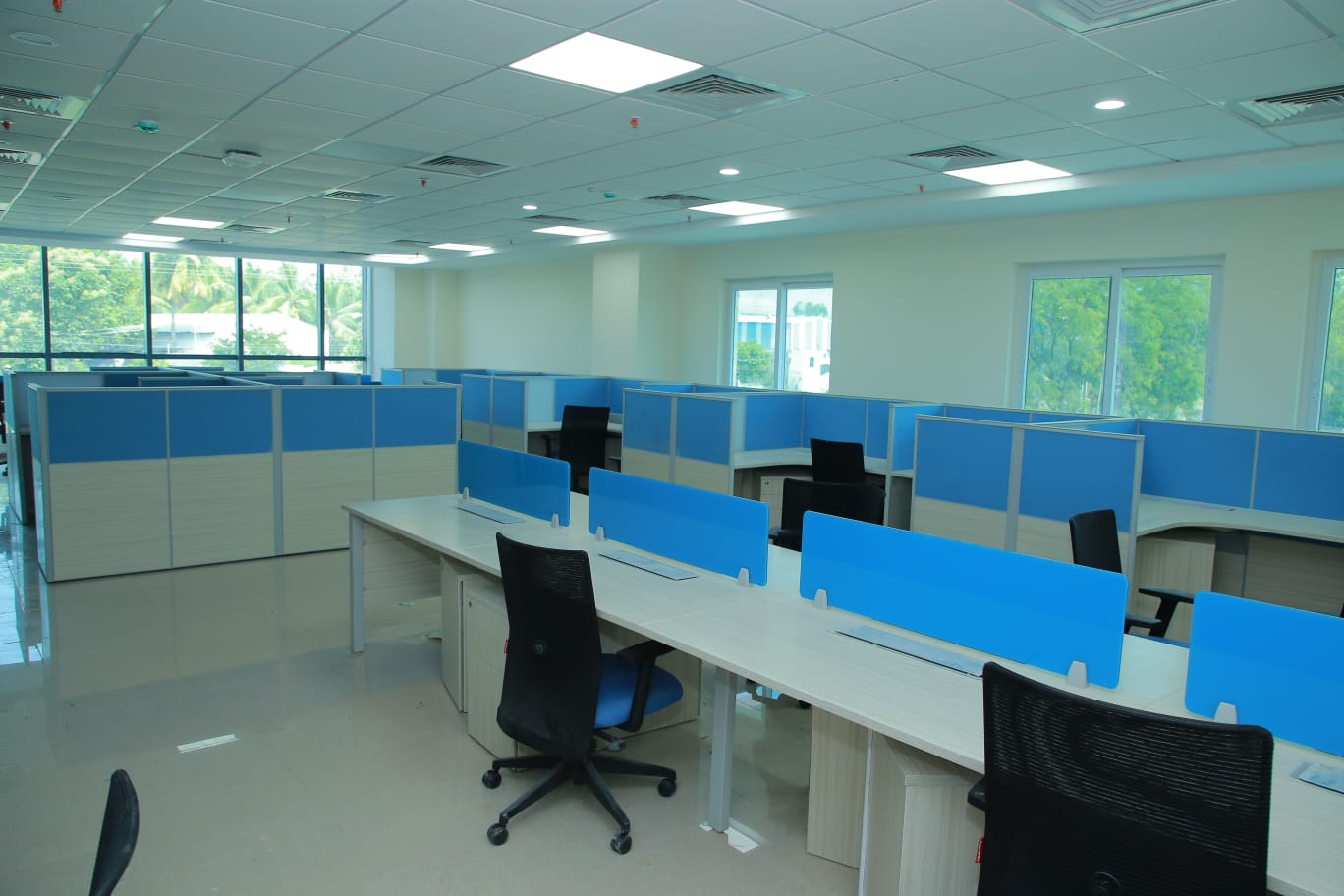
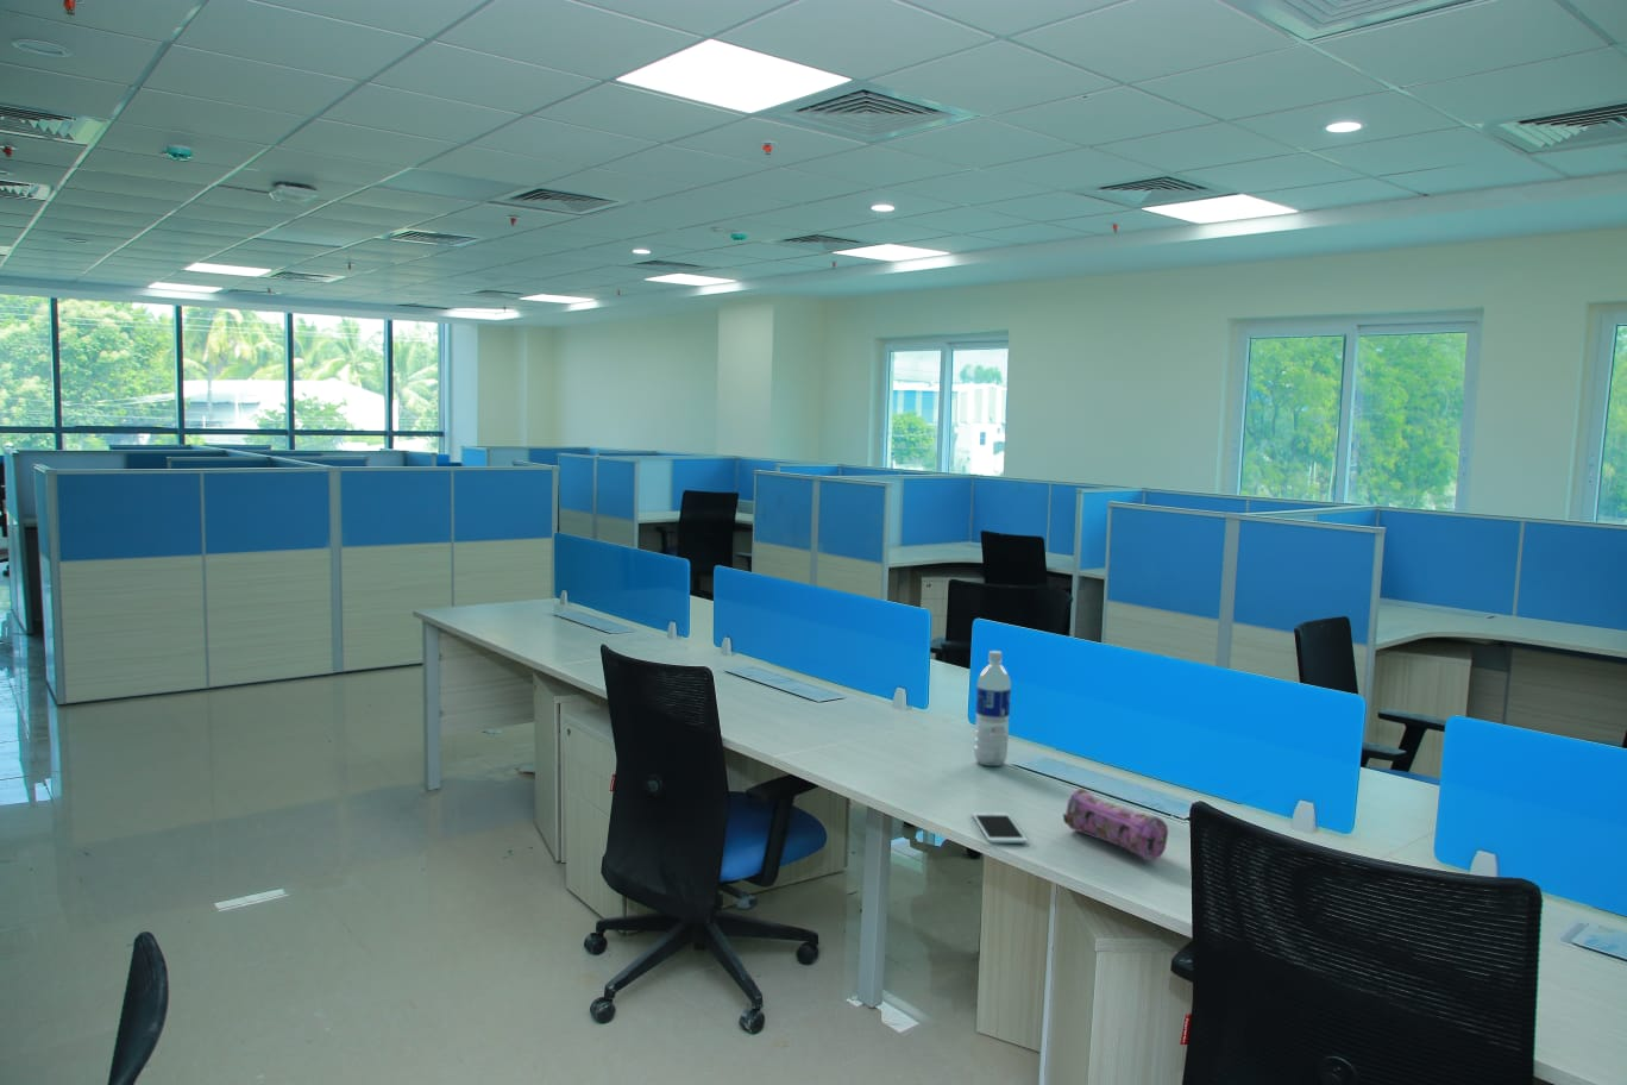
+ water bottle [973,649,1012,768]
+ cell phone [971,811,1029,845]
+ pencil case [1062,787,1169,861]
